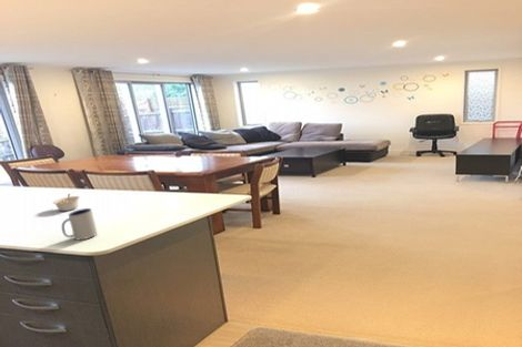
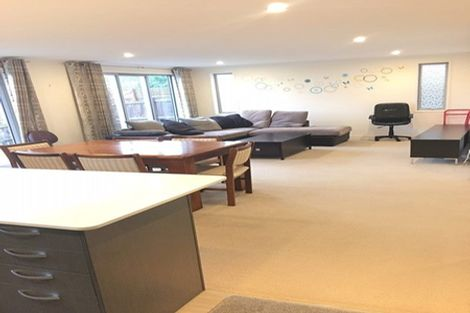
- mug [61,207,98,242]
- legume [52,193,81,213]
